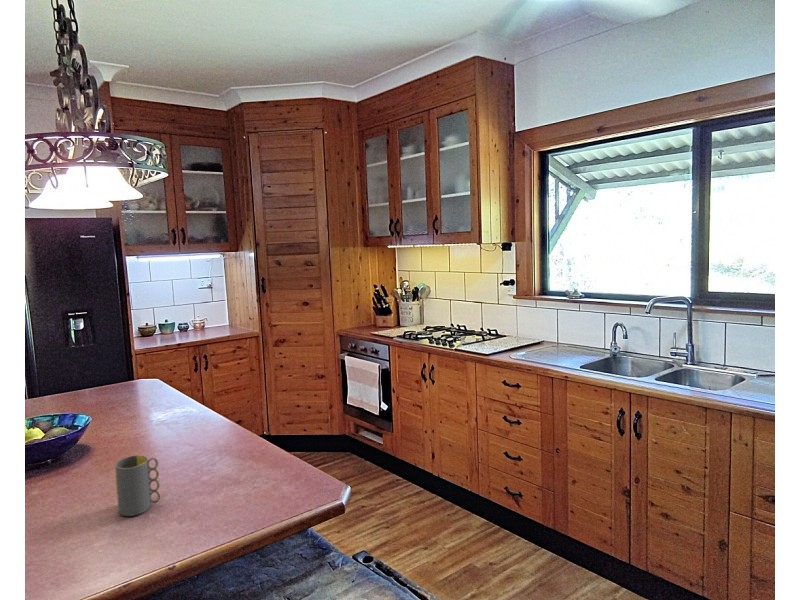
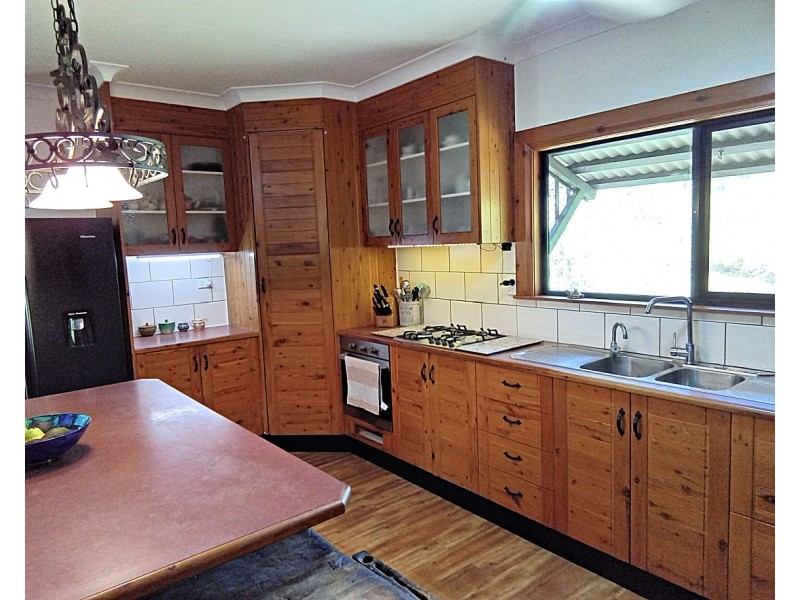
- mug [114,454,161,517]
